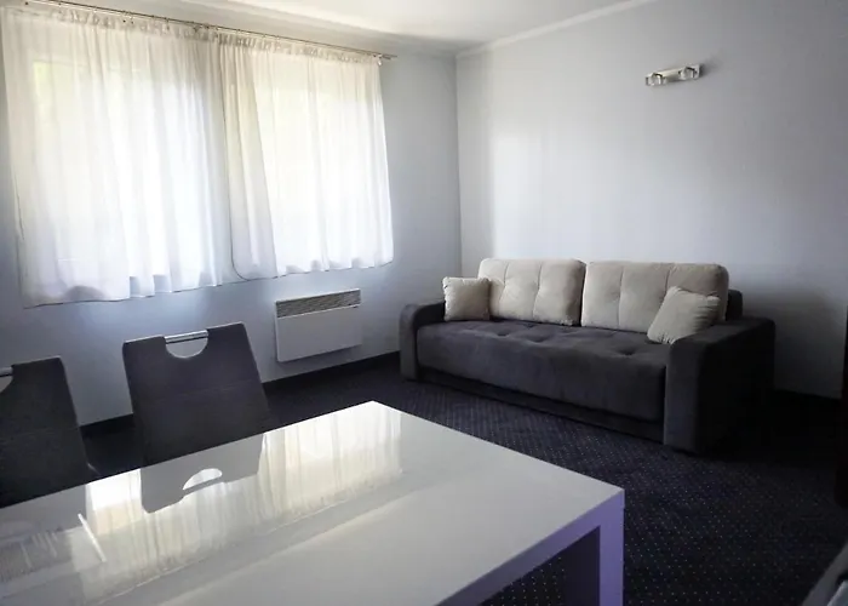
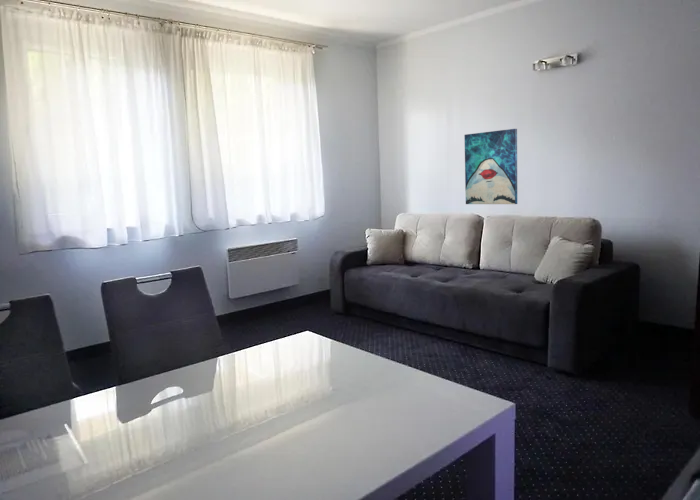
+ wall art [463,128,518,205]
